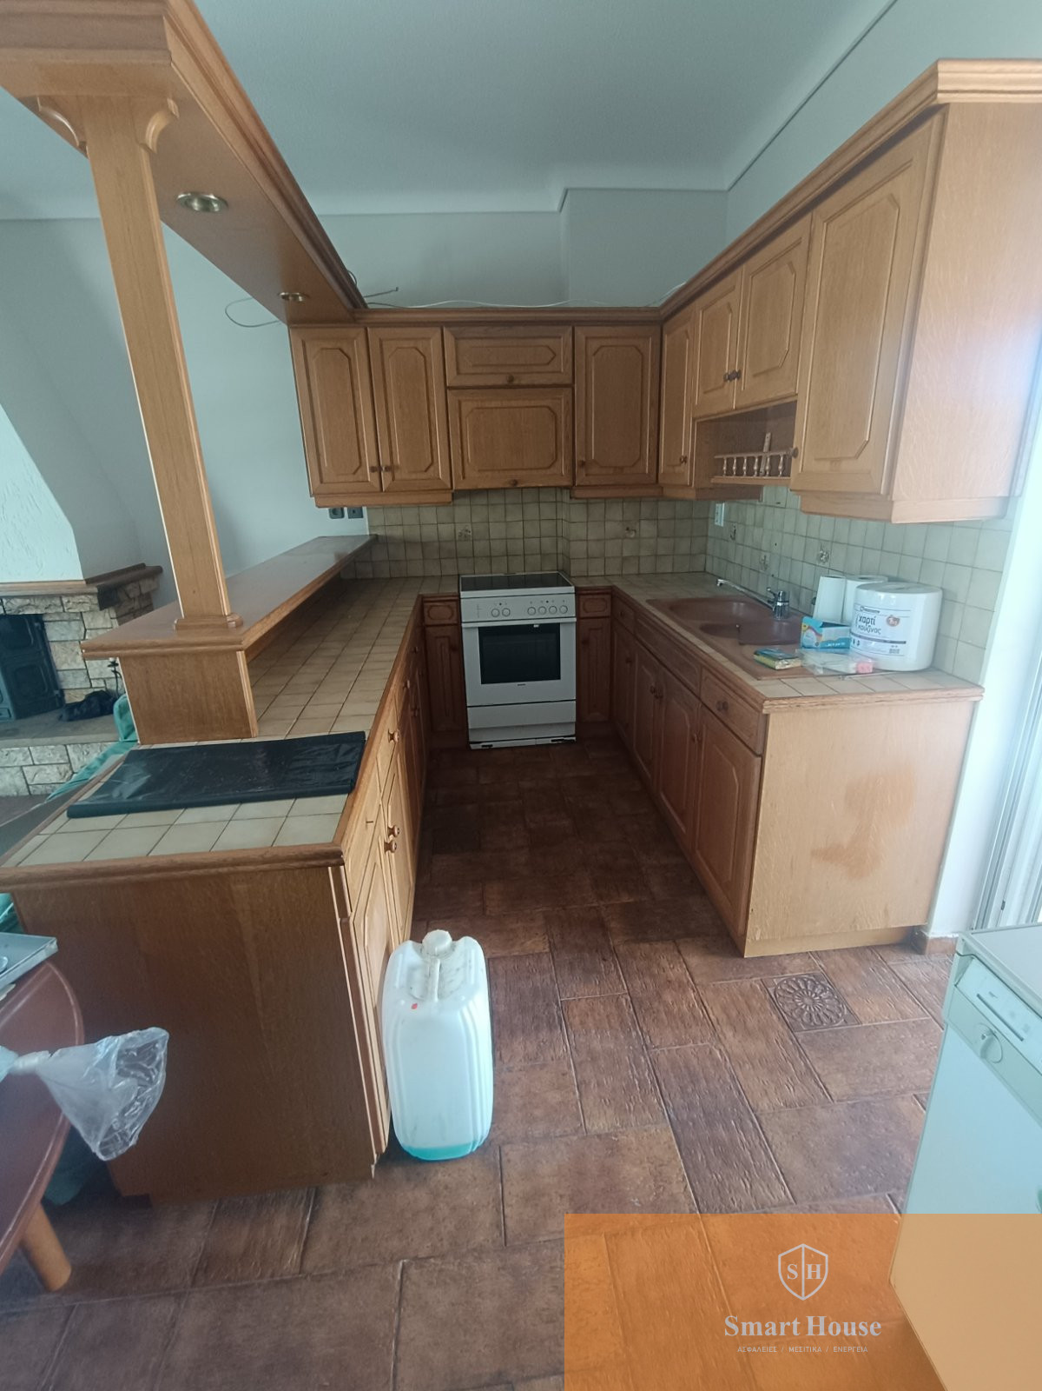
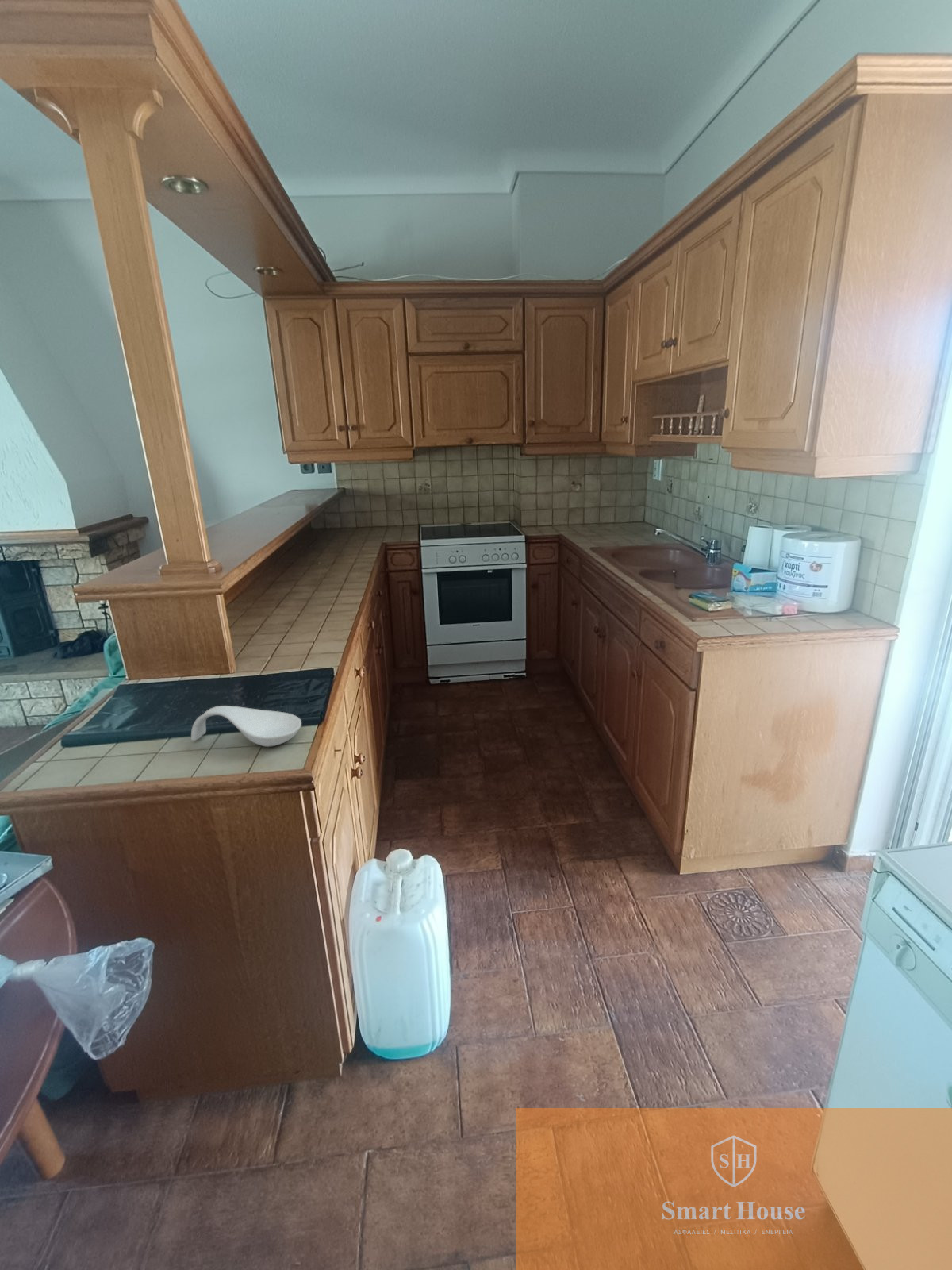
+ spoon rest [190,705,302,748]
